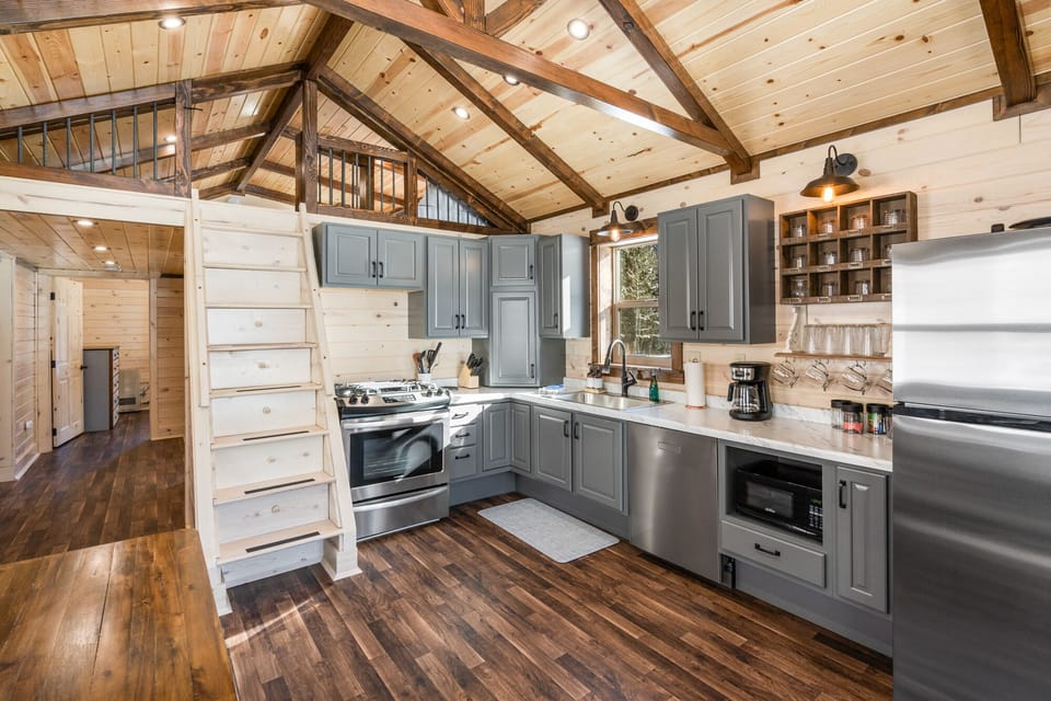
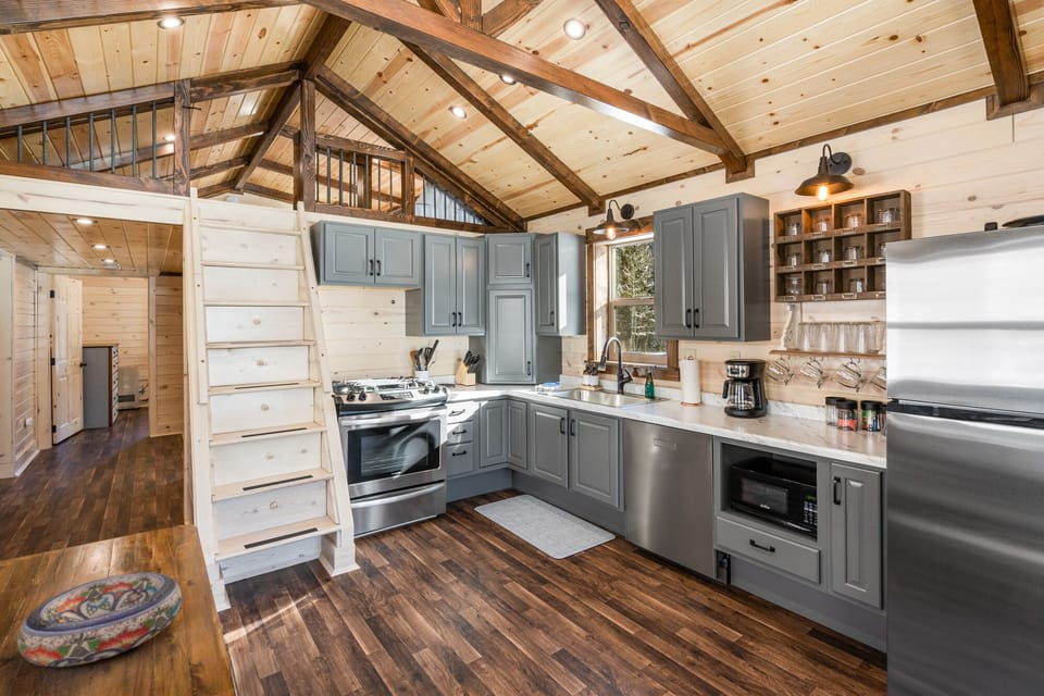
+ bowl [16,571,183,668]
